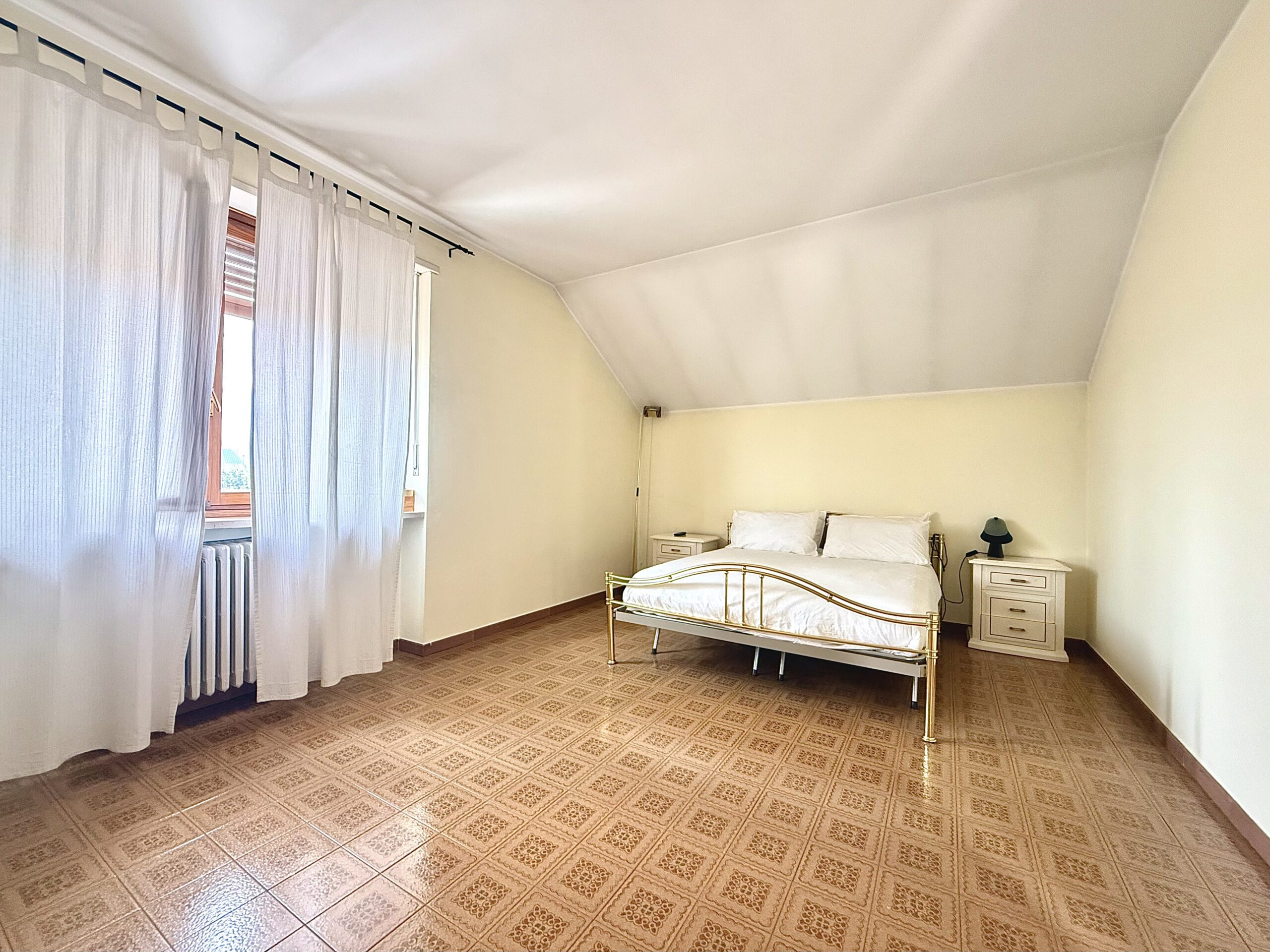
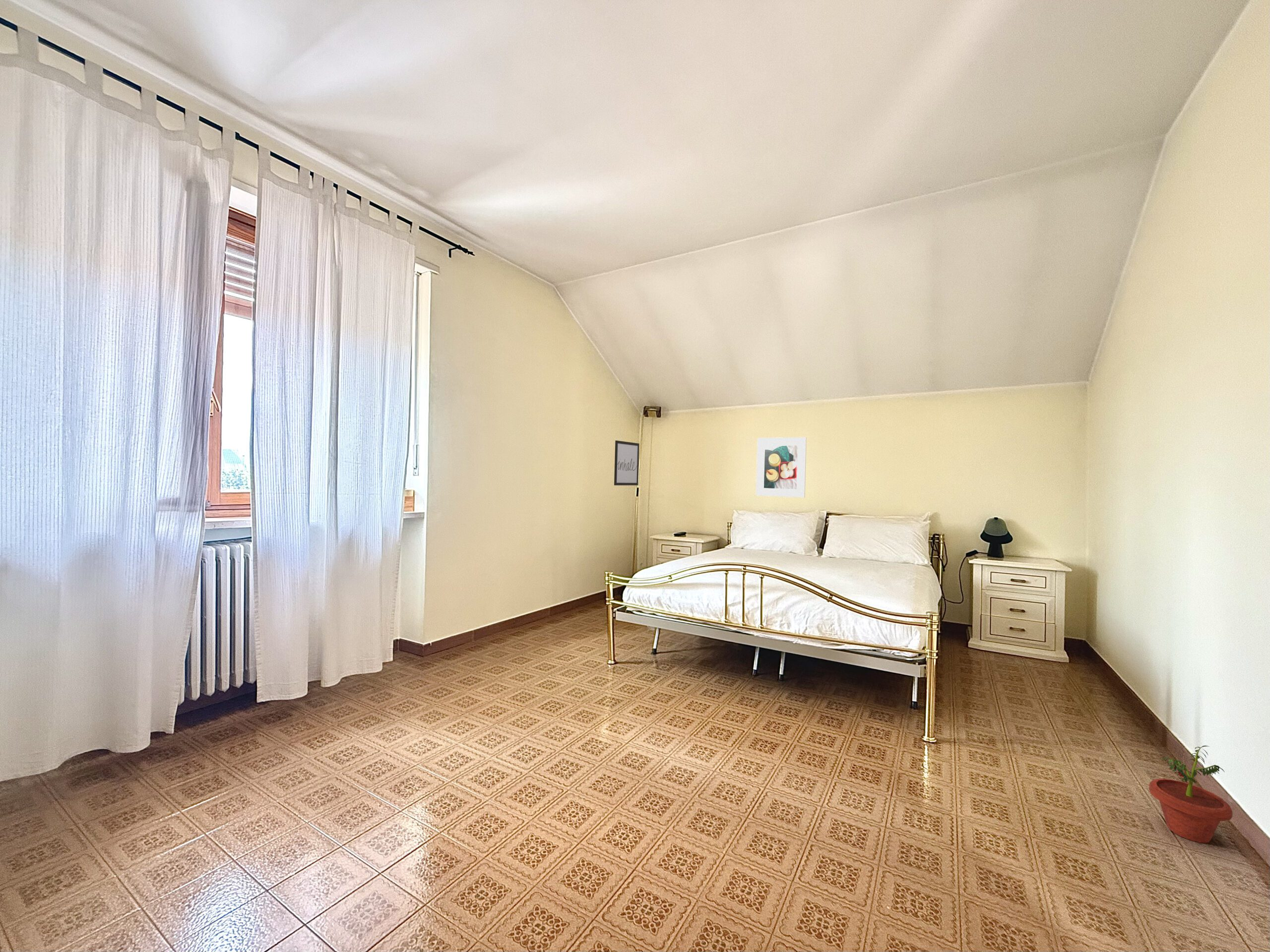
+ potted plant [1148,745,1233,843]
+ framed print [756,437,807,498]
+ wall art [614,440,640,486]
